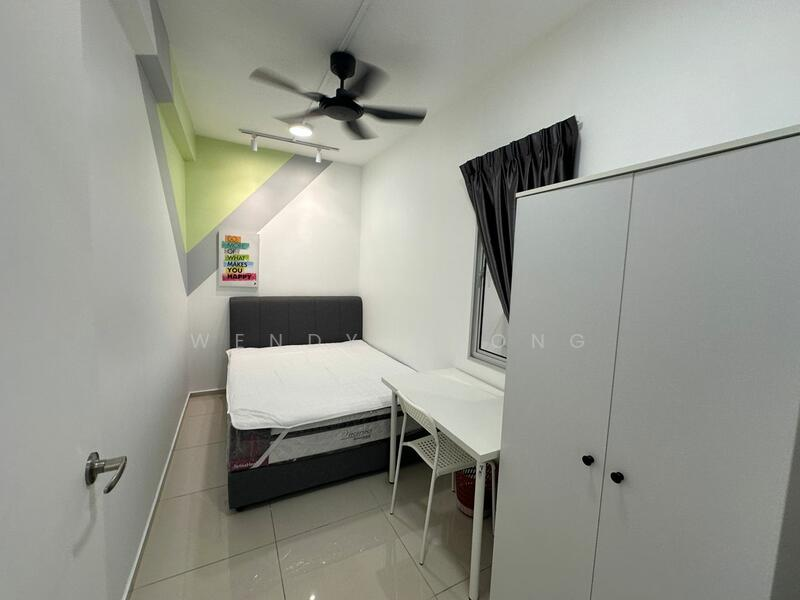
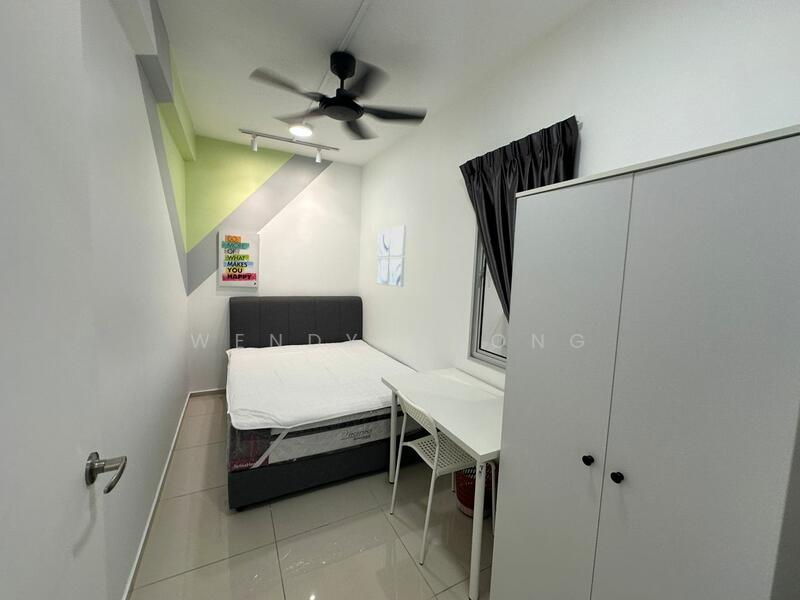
+ wall art [376,224,407,288]
